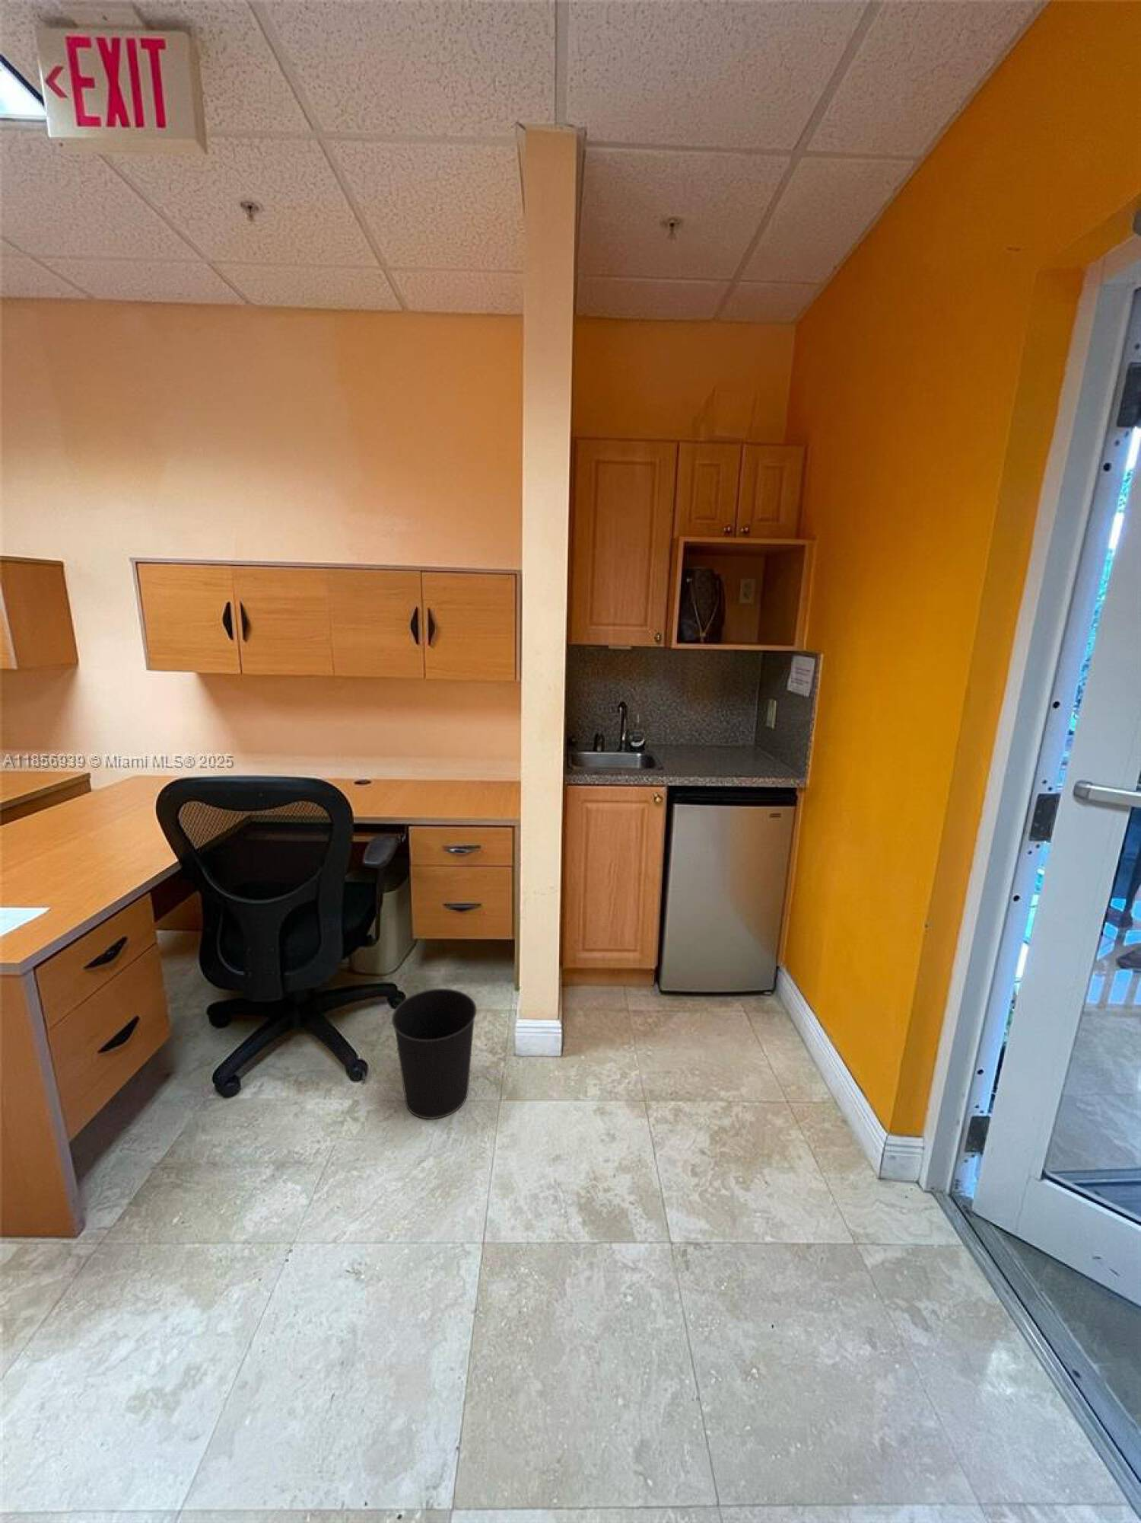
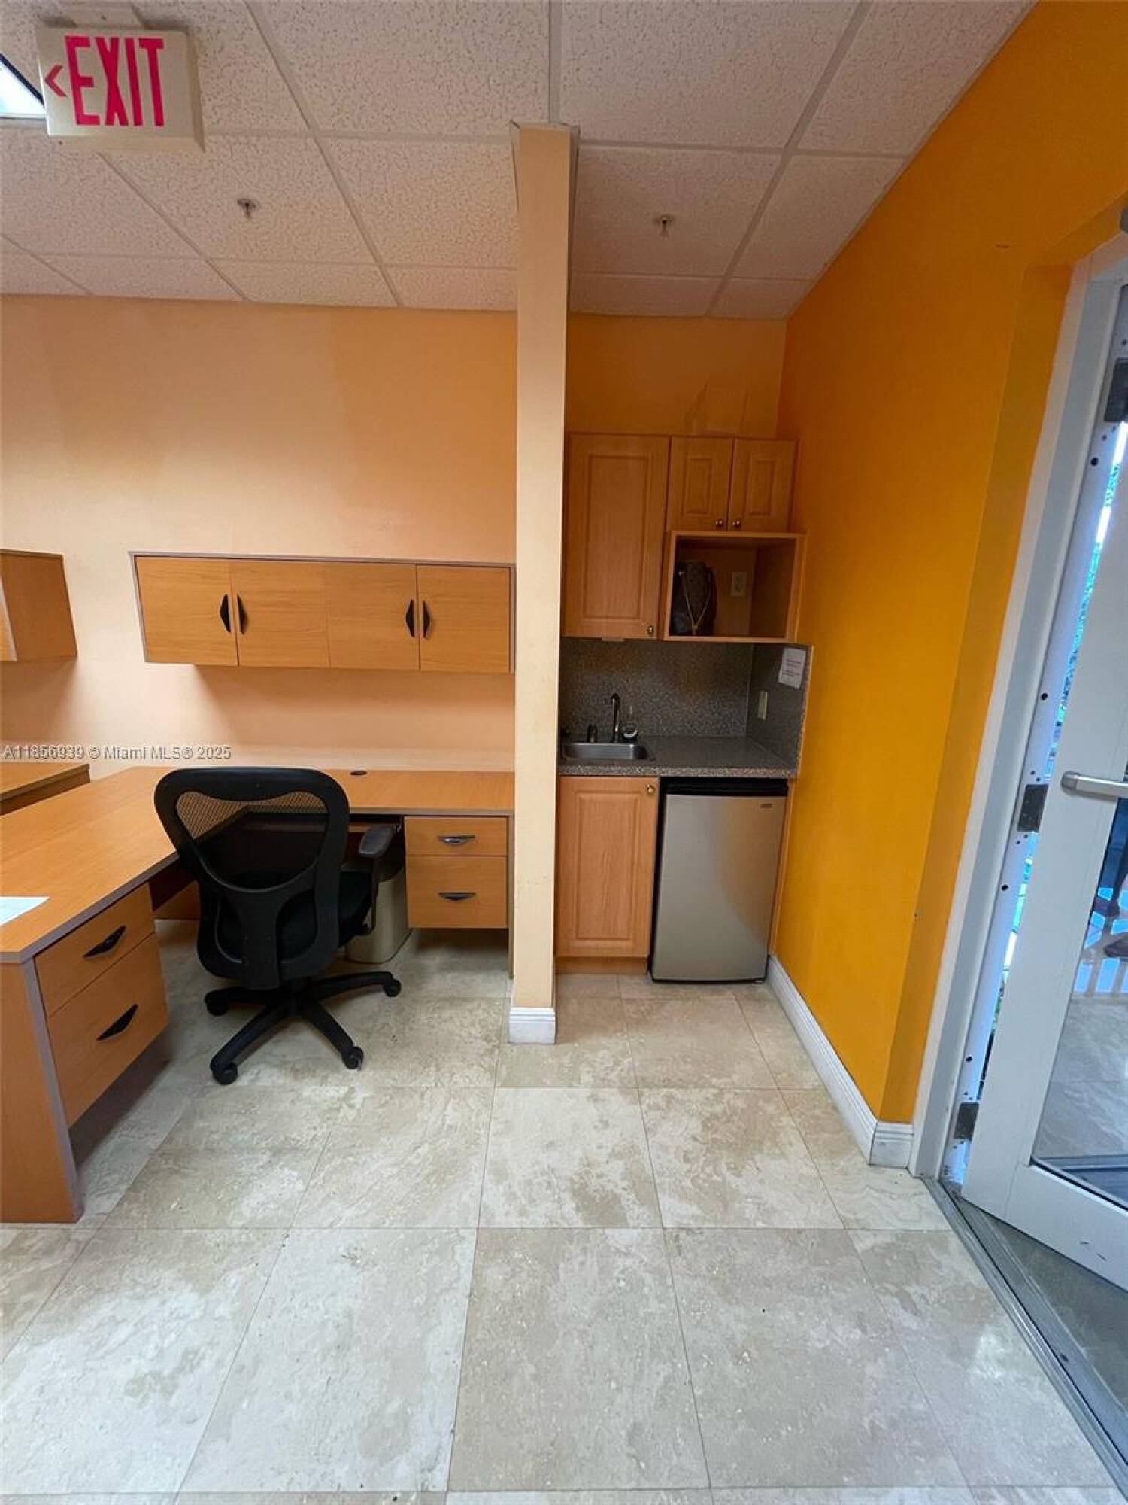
- wastebasket [391,988,478,1120]
